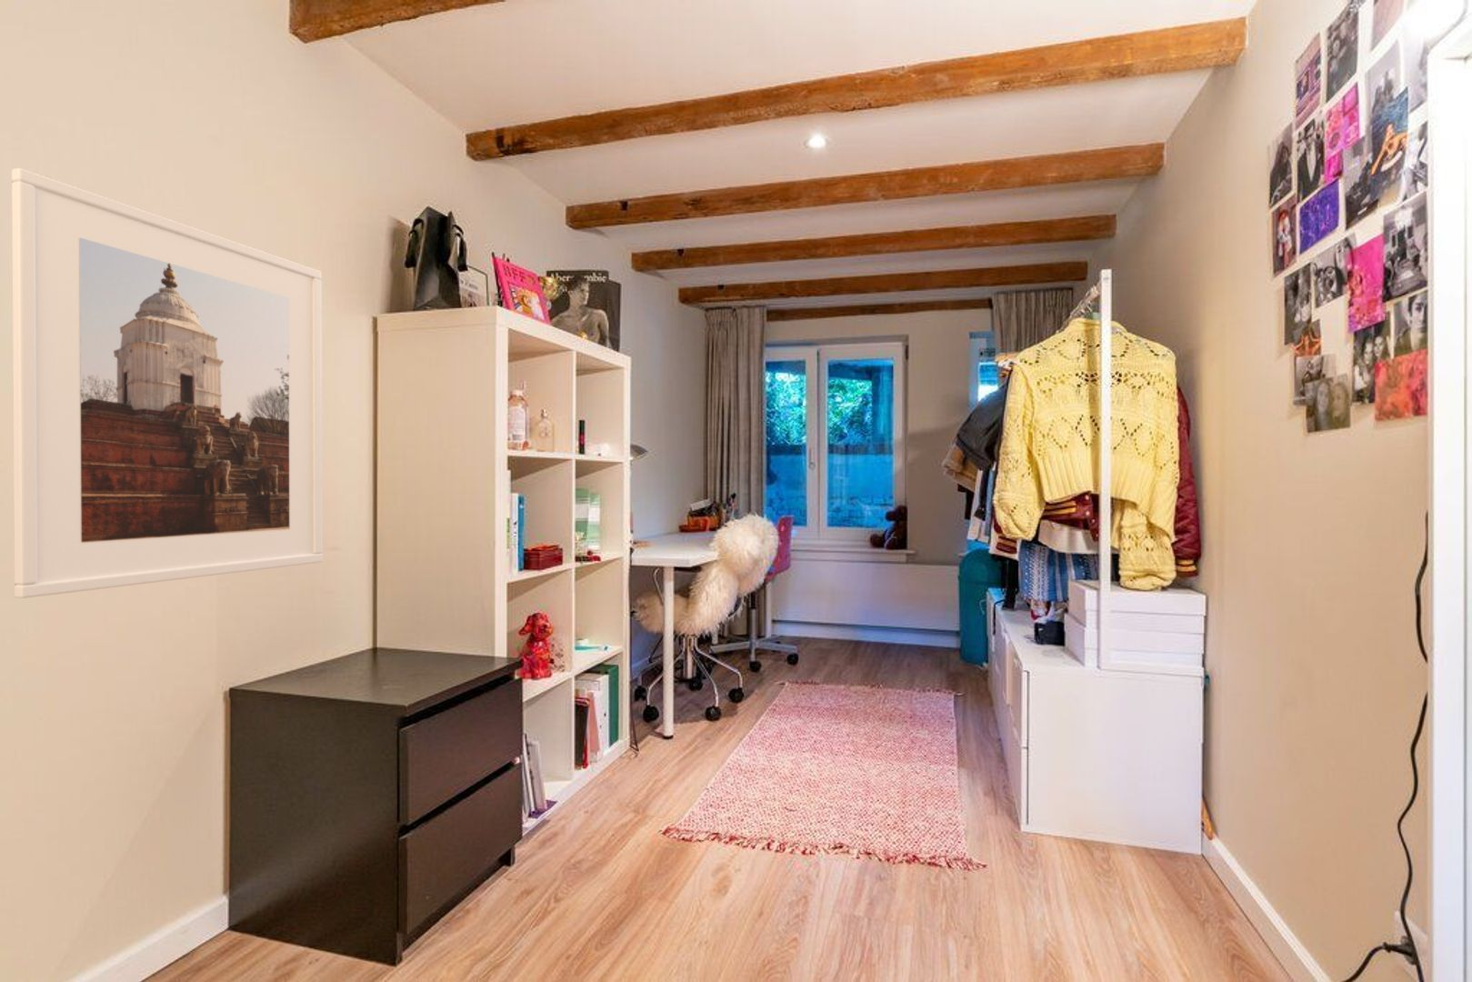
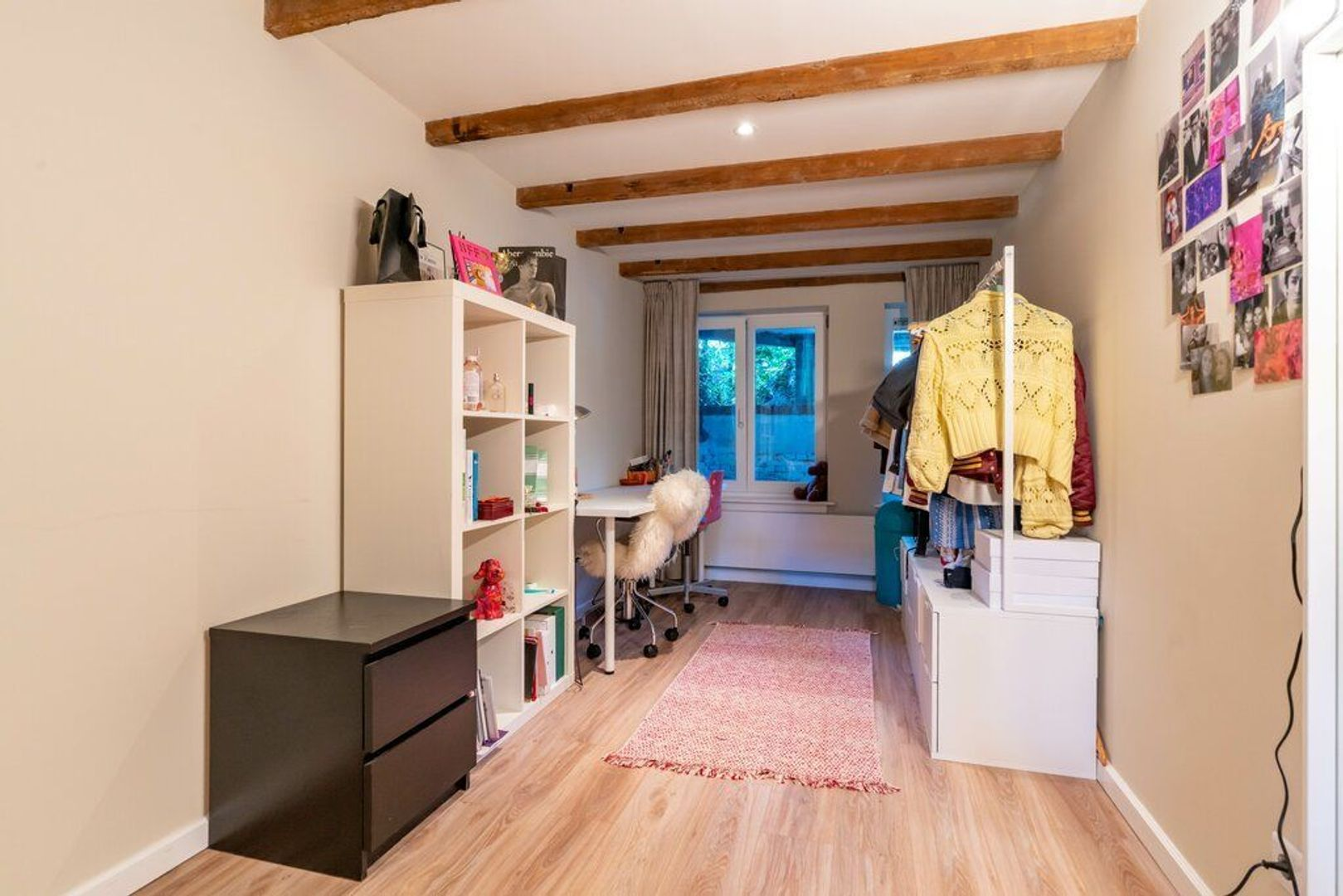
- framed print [11,168,323,600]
